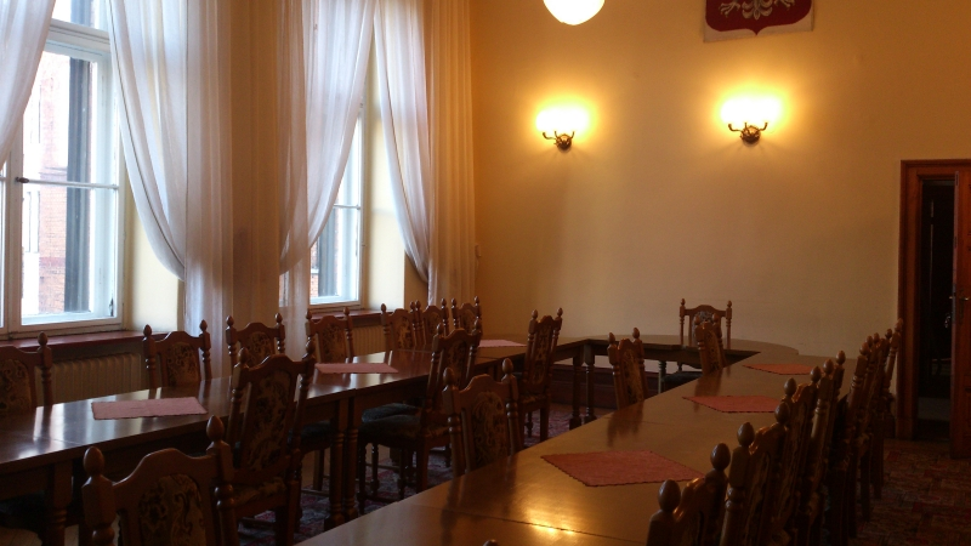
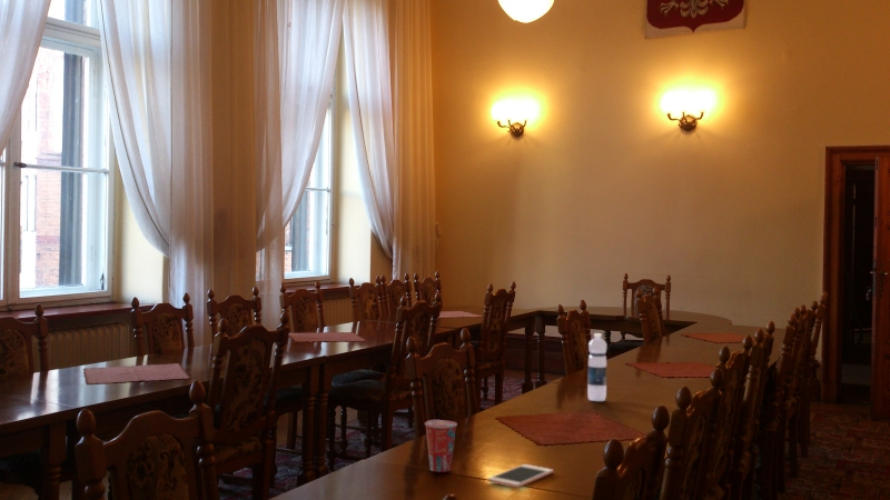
+ cup [424,419,458,473]
+ water bottle [586,332,607,402]
+ cell phone [486,463,554,489]
